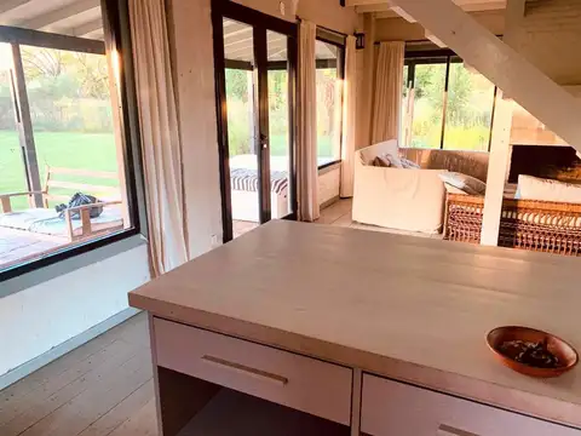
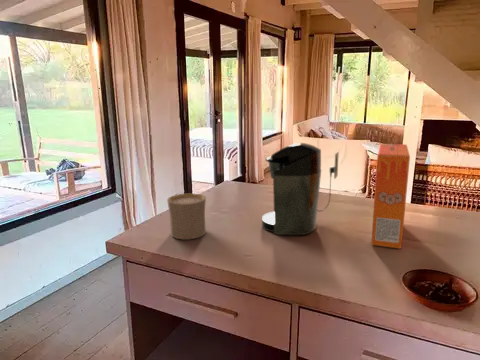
+ coffee maker [261,142,340,236]
+ cup [166,192,207,240]
+ cereal box [370,143,411,249]
